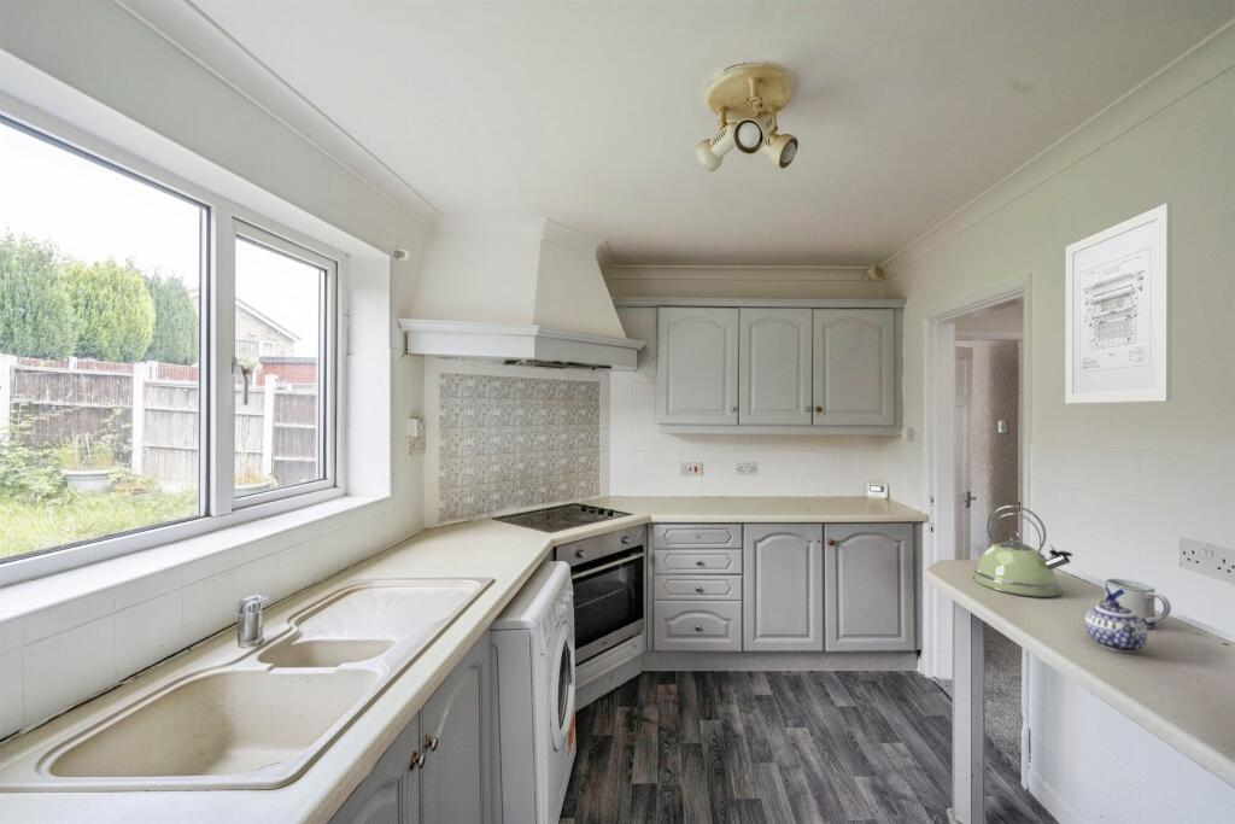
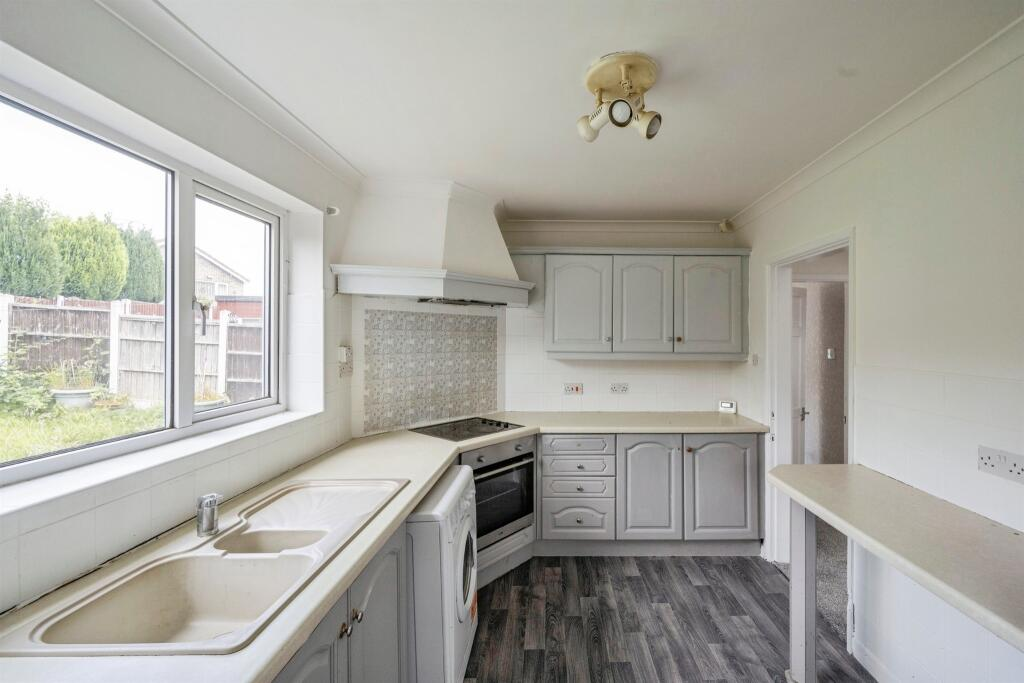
- kettle [972,504,1073,598]
- wall art [1064,201,1173,404]
- mug [1105,578,1172,630]
- teapot [1083,598,1149,654]
